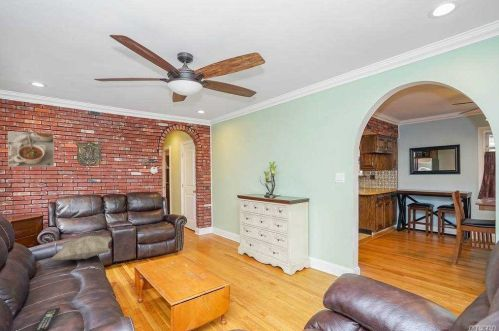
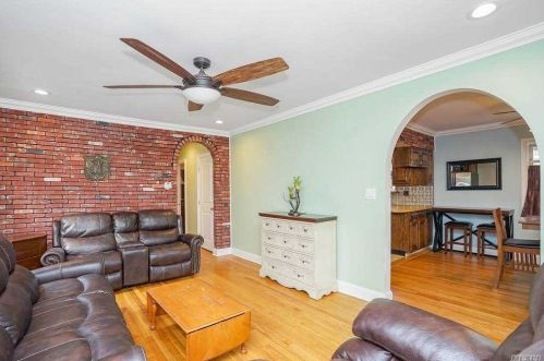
- remote control [34,306,61,331]
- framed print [7,130,55,168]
- decorative pillow [50,235,113,261]
